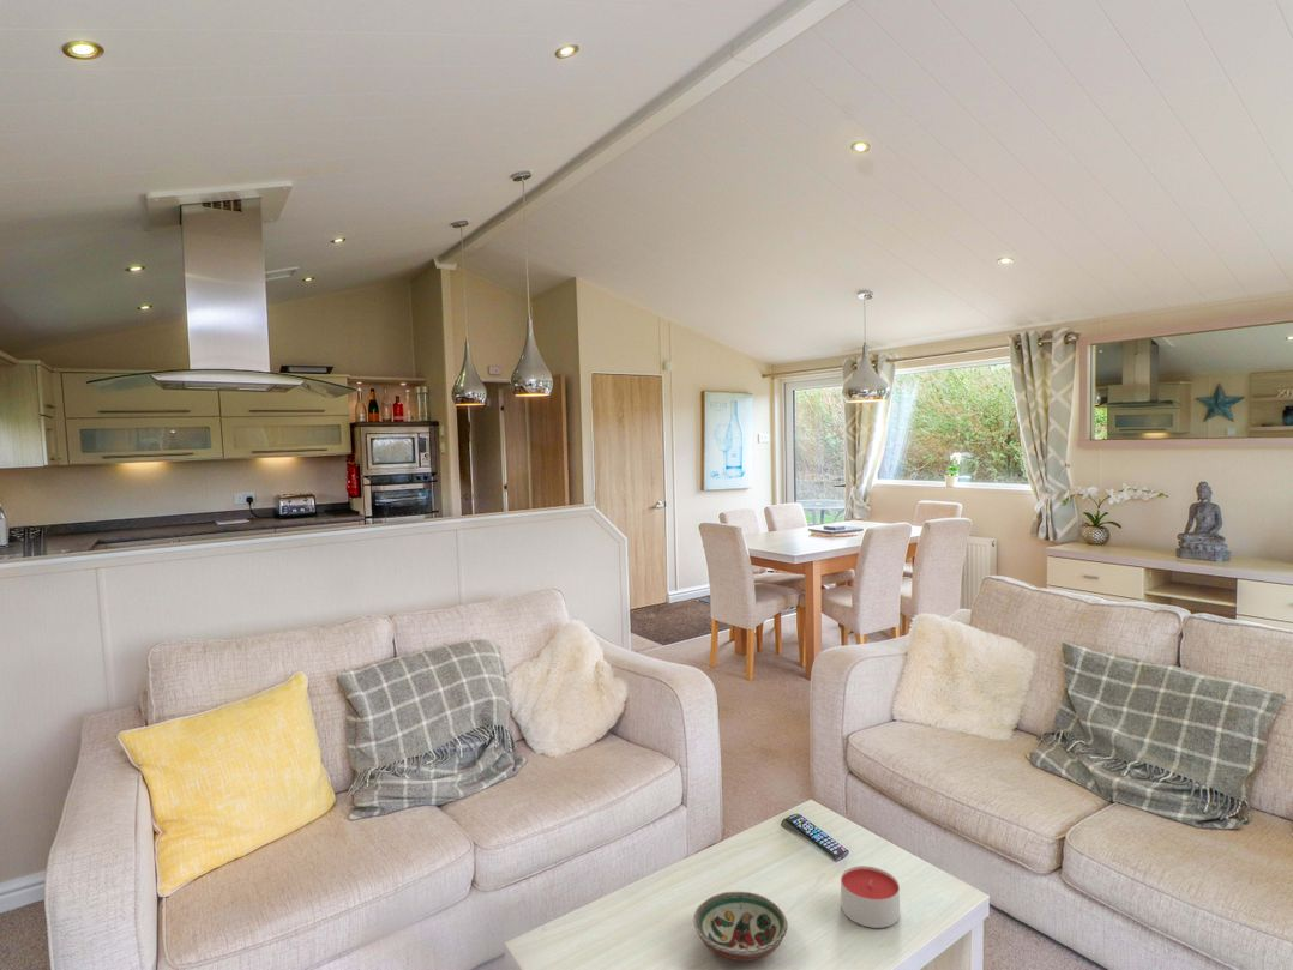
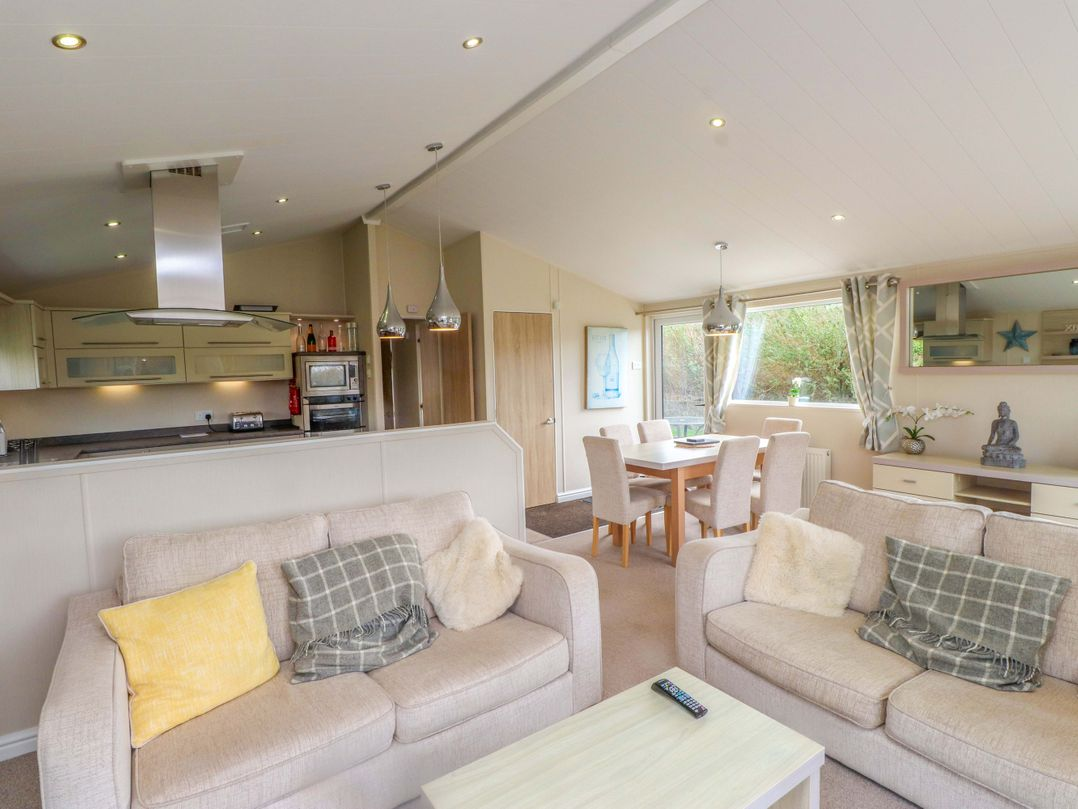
- candle [840,864,901,929]
- decorative bowl [693,891,789,962]
